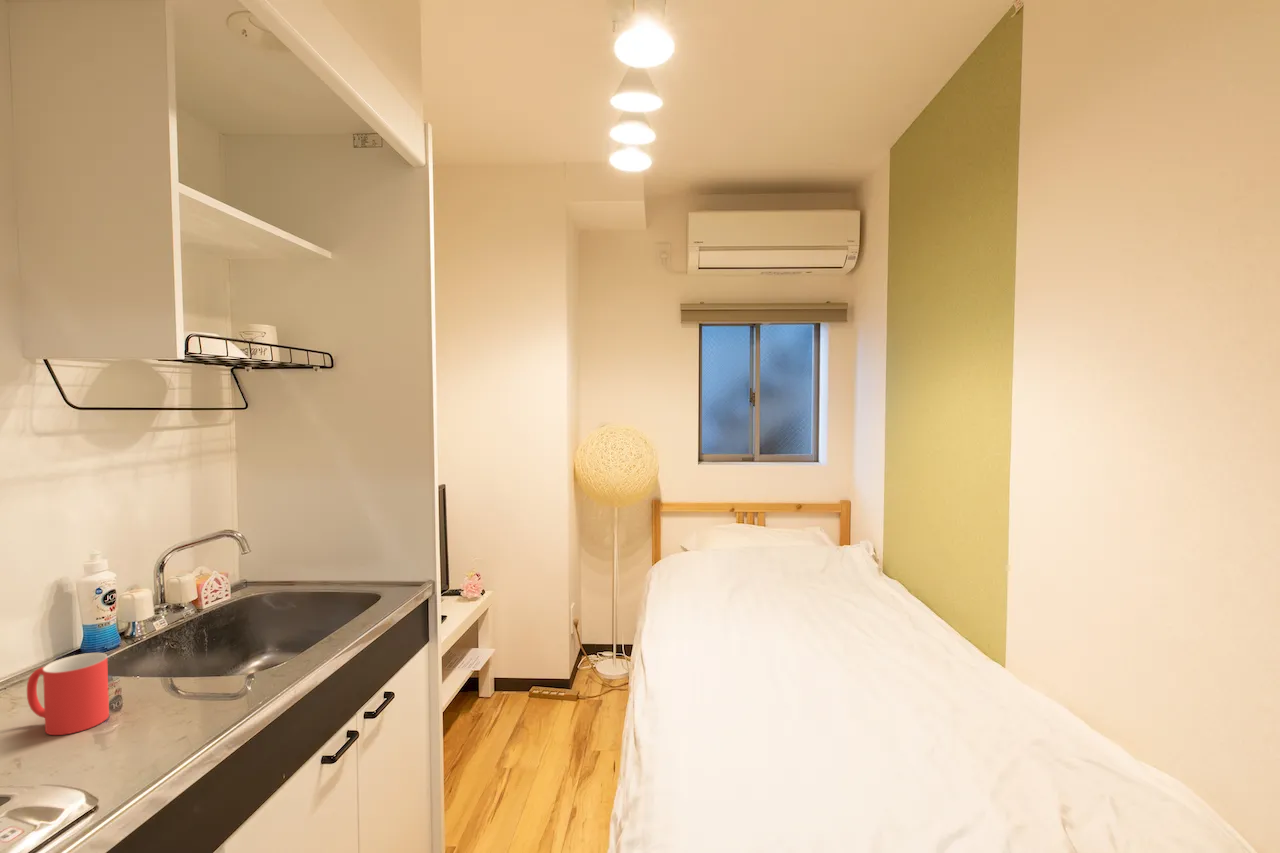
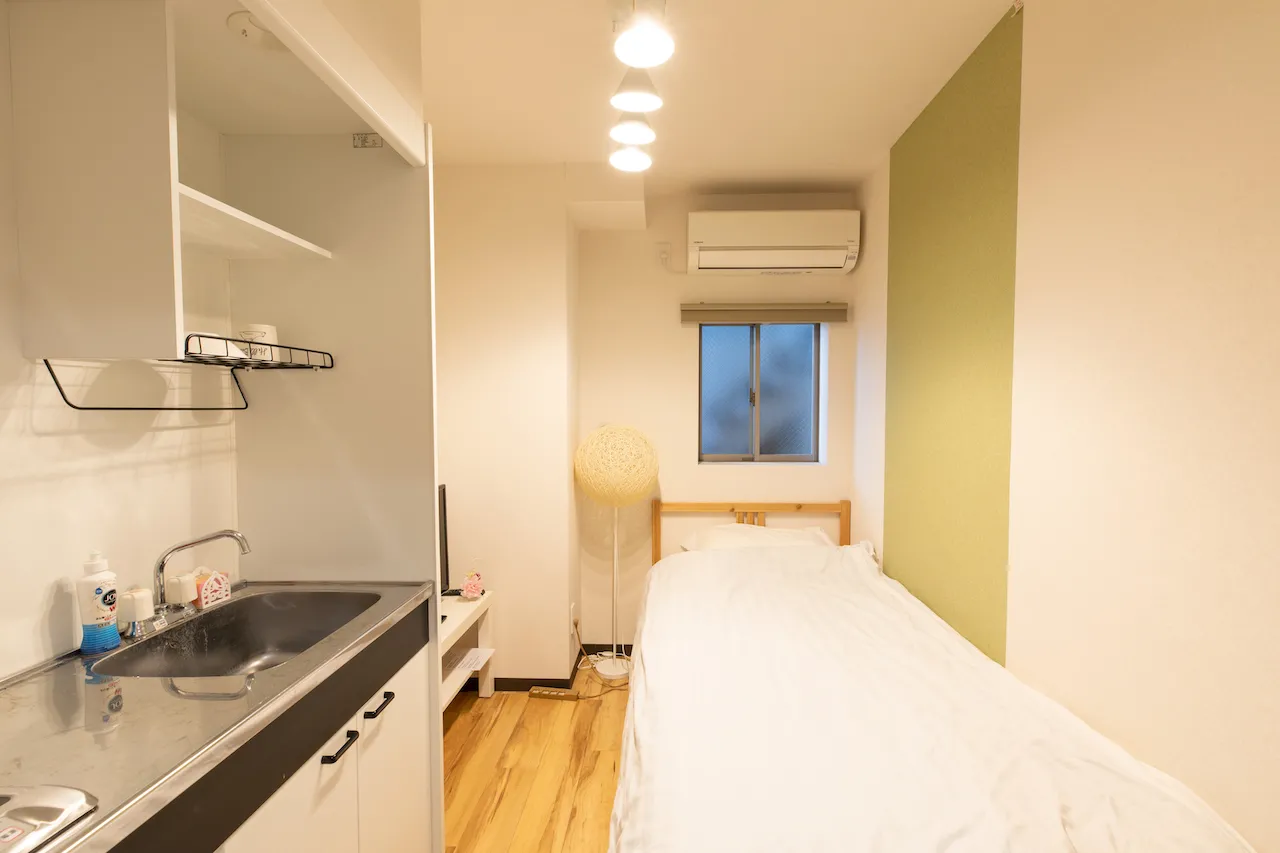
- mug [26,652,110,736]
